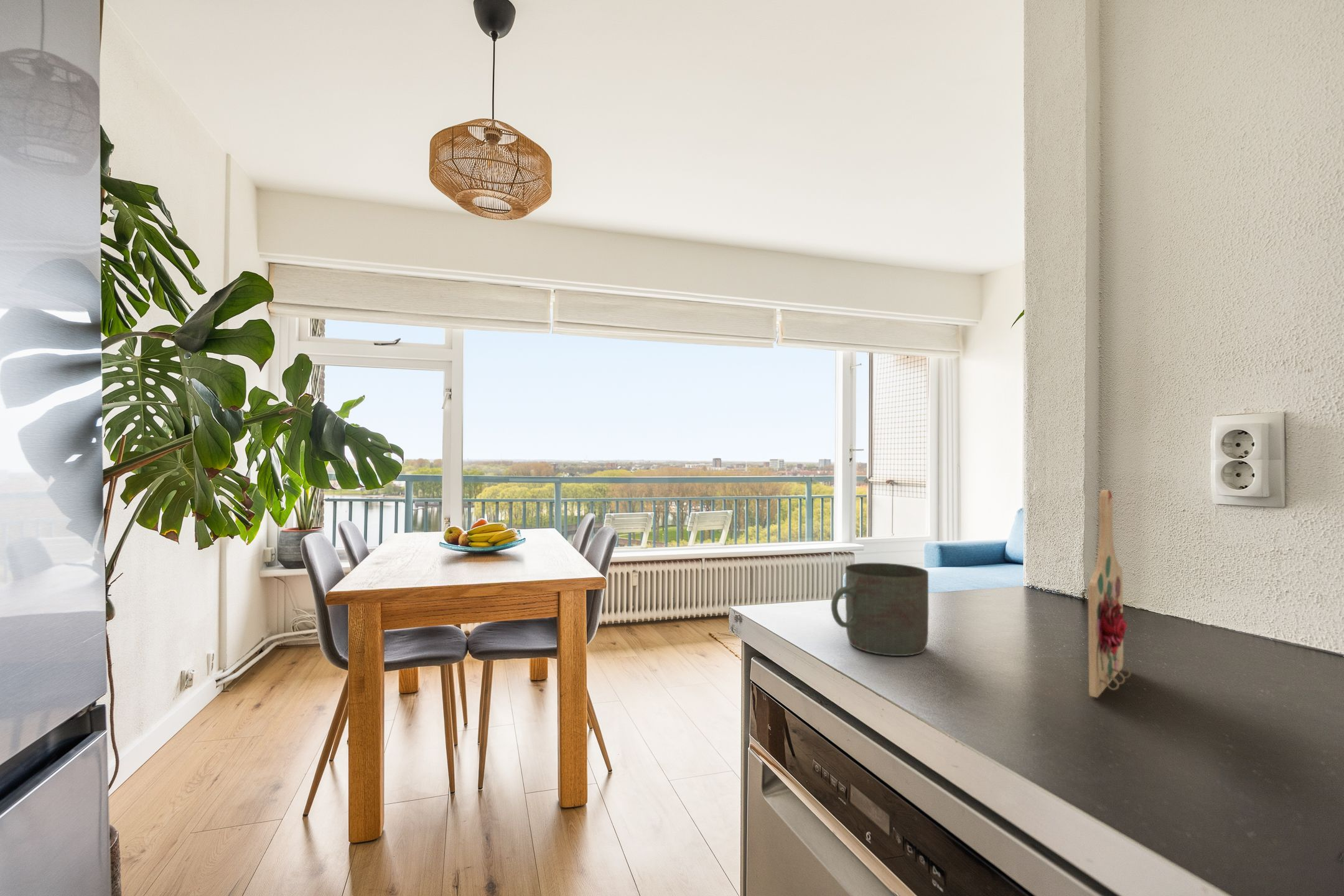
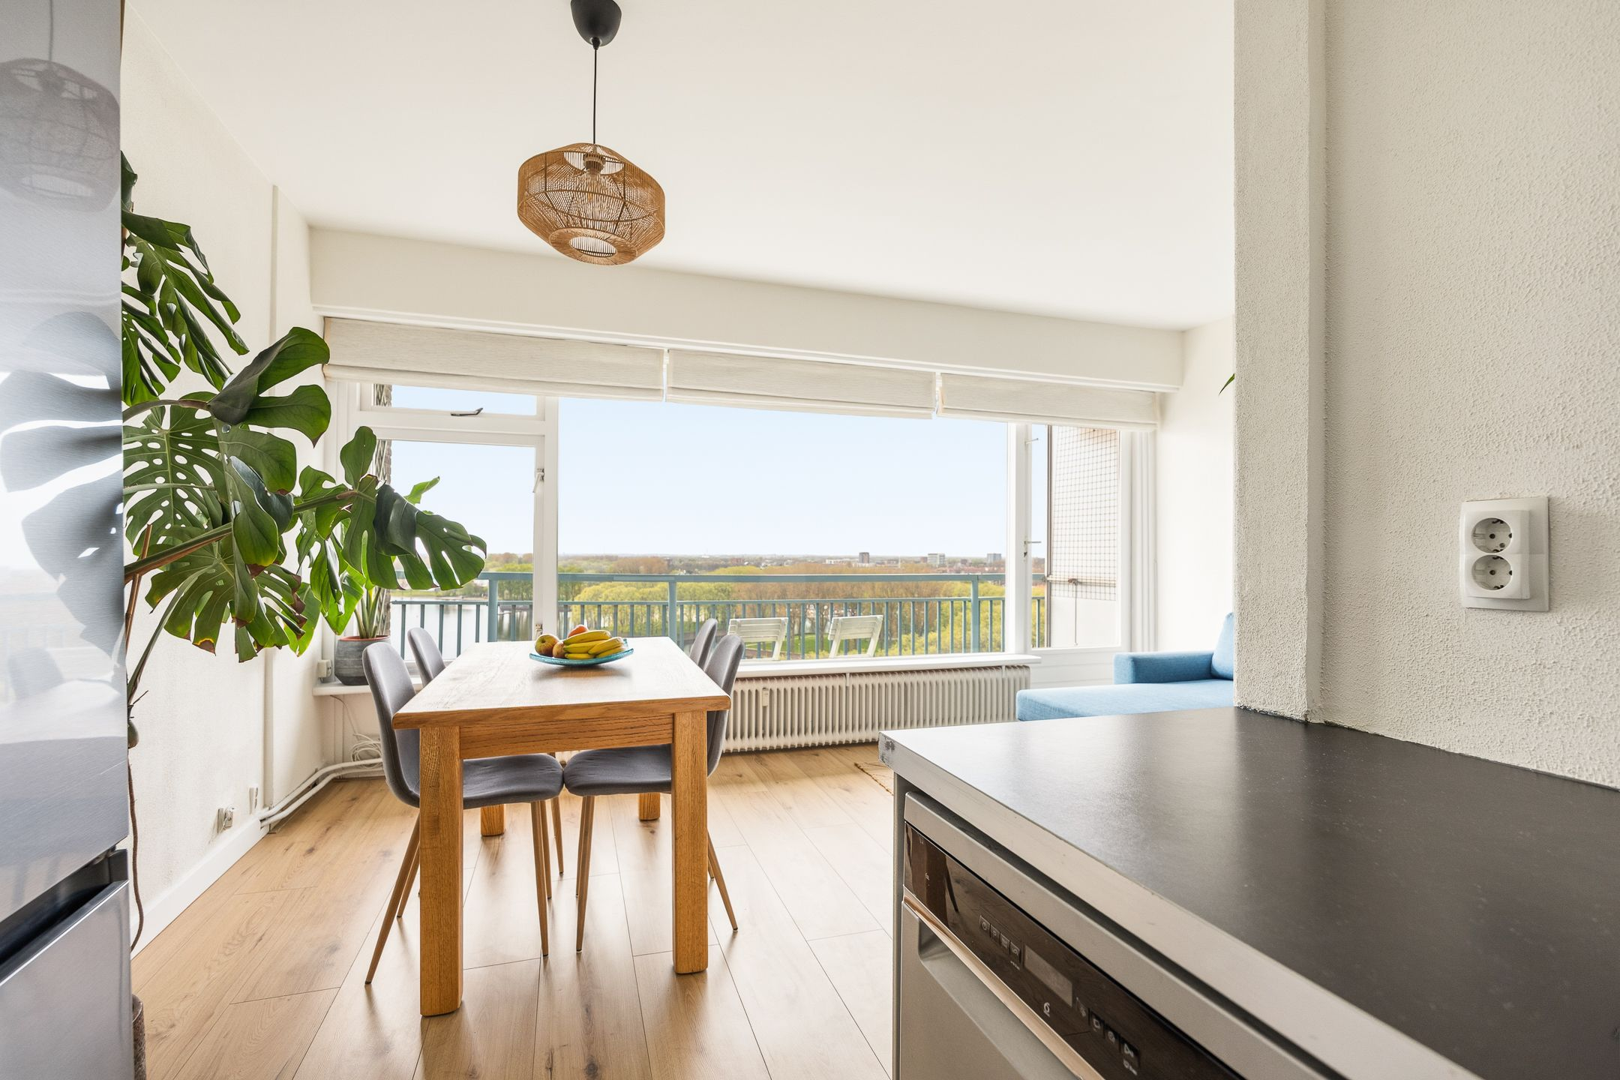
- mug [831,562,929,656]
- cutting board [1088,489,1131,698]
